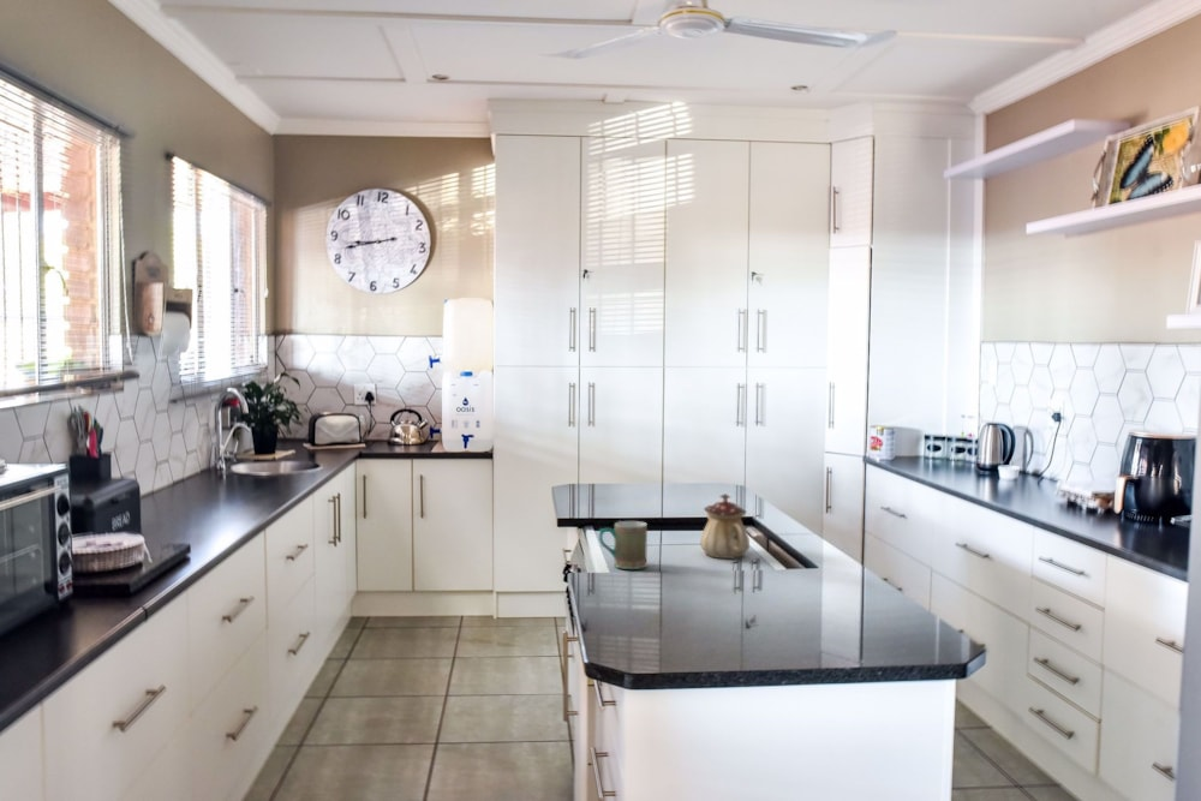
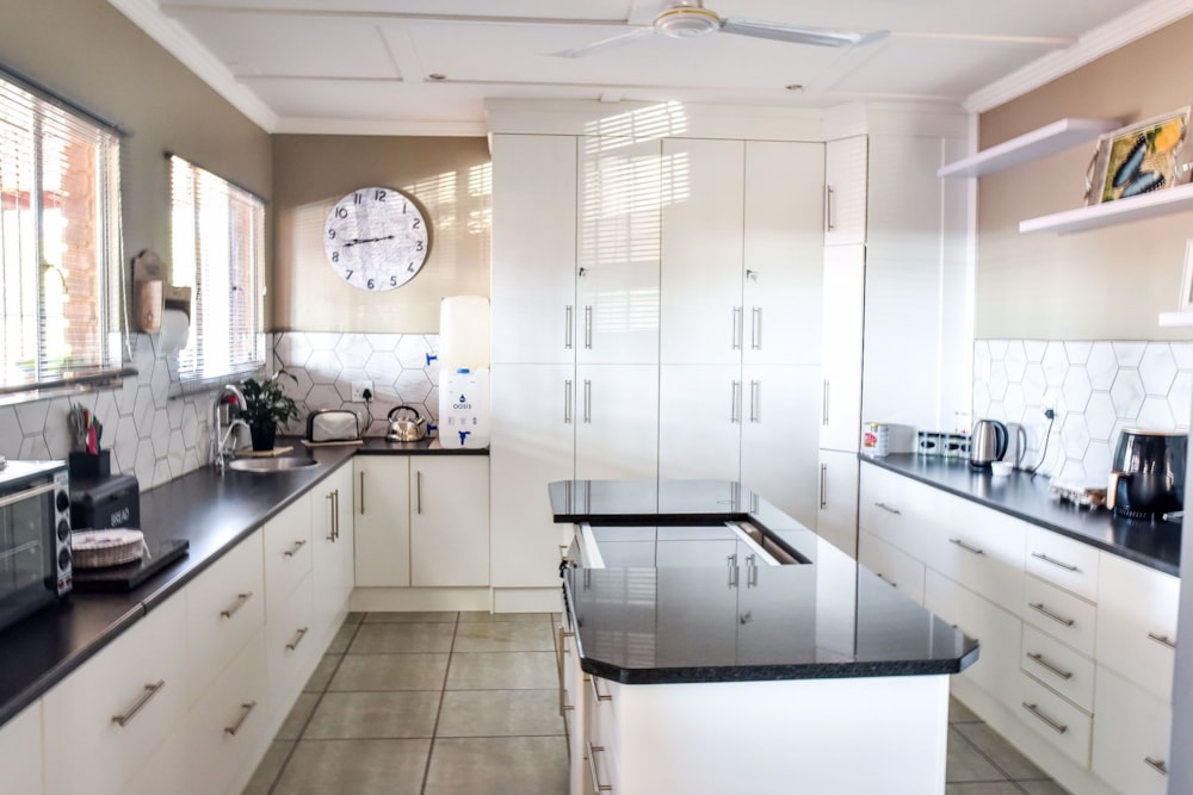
- teapot [699,492,751,560]
- mug [598,520,649,570]
